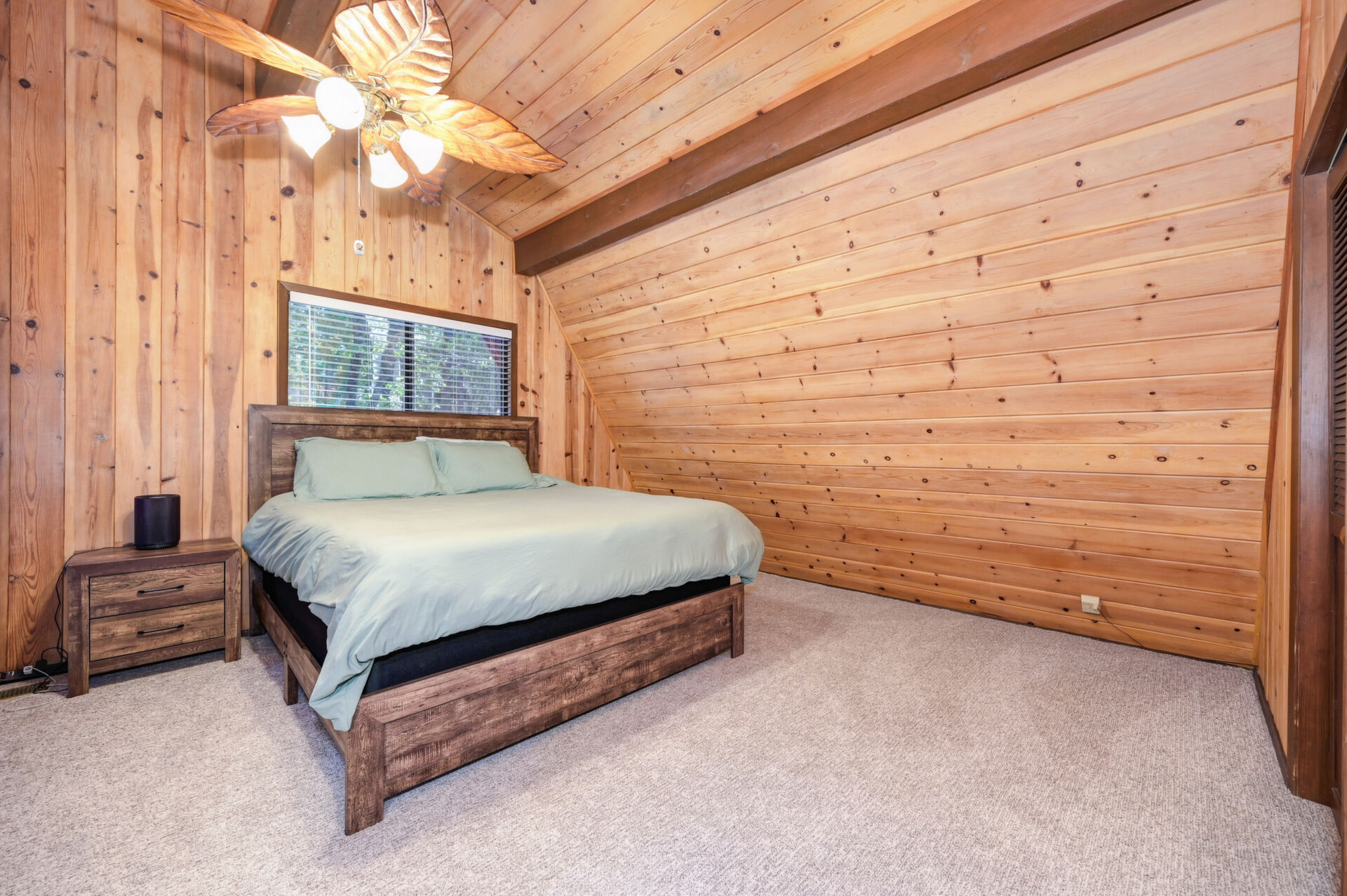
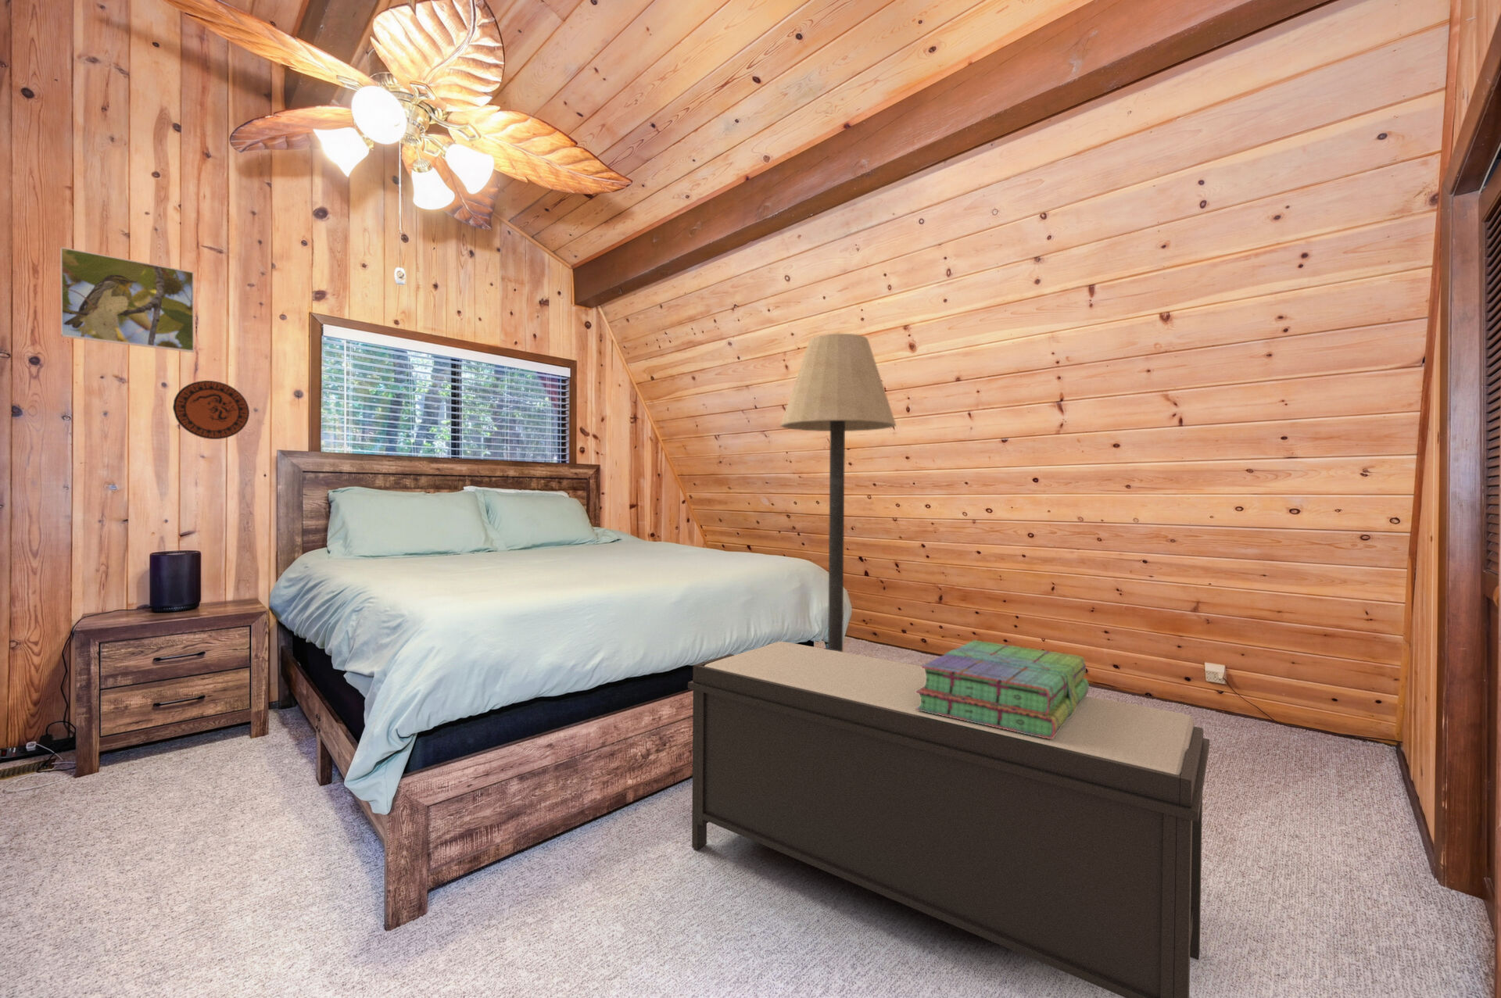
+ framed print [59,246,195,353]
+ stack of books [916,639,1090,738]
+ decorative plate [172,380,251,440]
+ floor lamp [779,333,897,653]
+ bench [688,640,1210,998]
